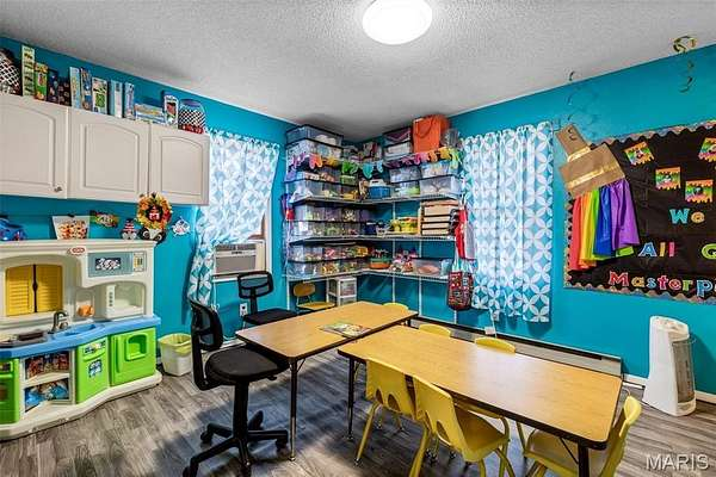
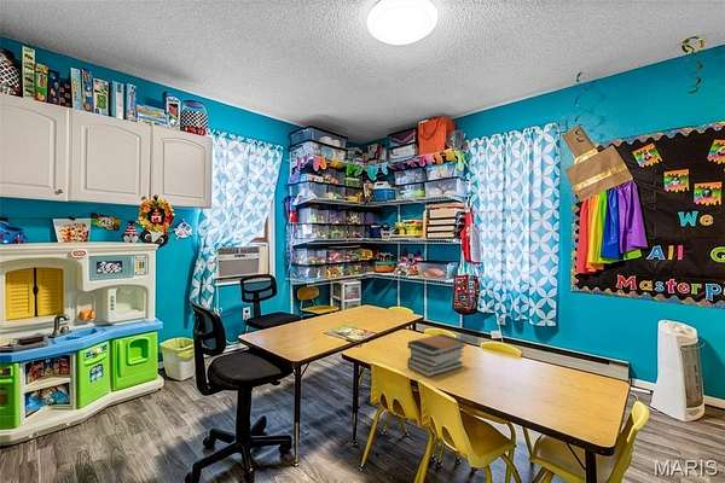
+ book stack [406,332,468,378]
